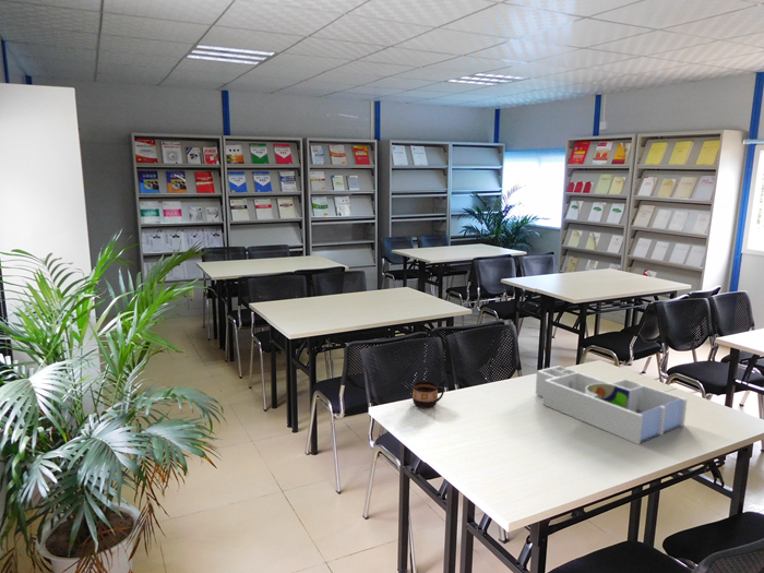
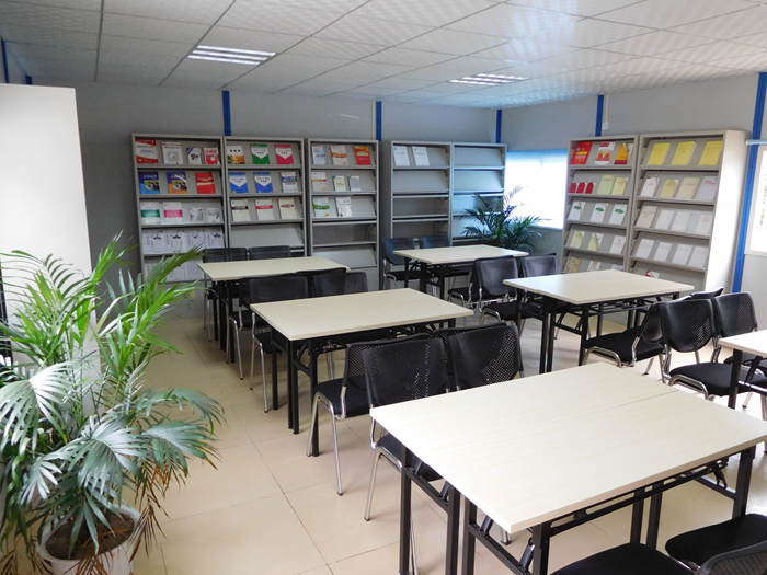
- desk organizer [535,365,688,445]
- cup [411,380,445,409]
